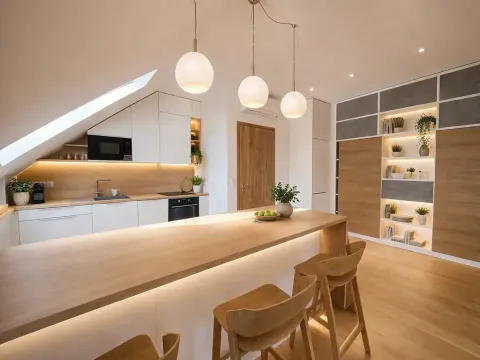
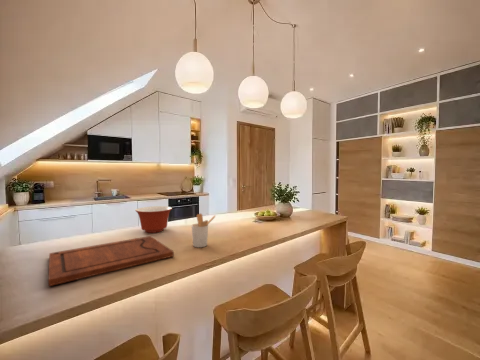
+ cutting board [48,235,175,287]
+ mixing bowl [134,205,173,234]
+ utensil holder [191,213,217,248]
